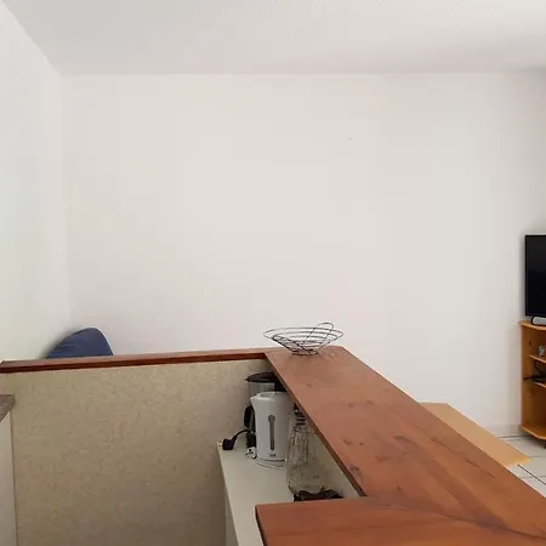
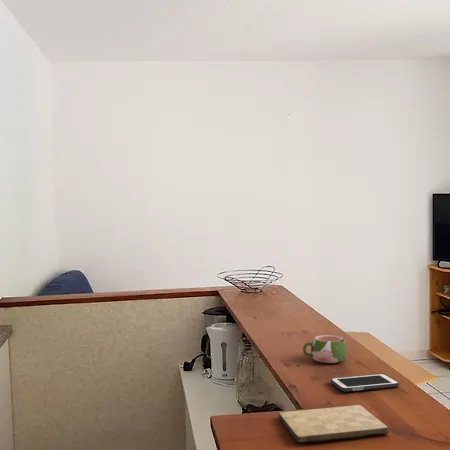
+ cell phone [330,373,400,392]
+ cutting board [278,404,389,443]
+ mug [302,334,348,364]
